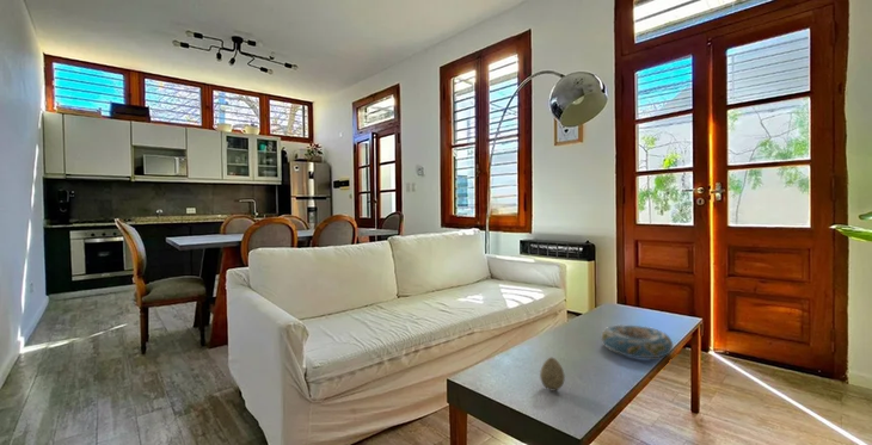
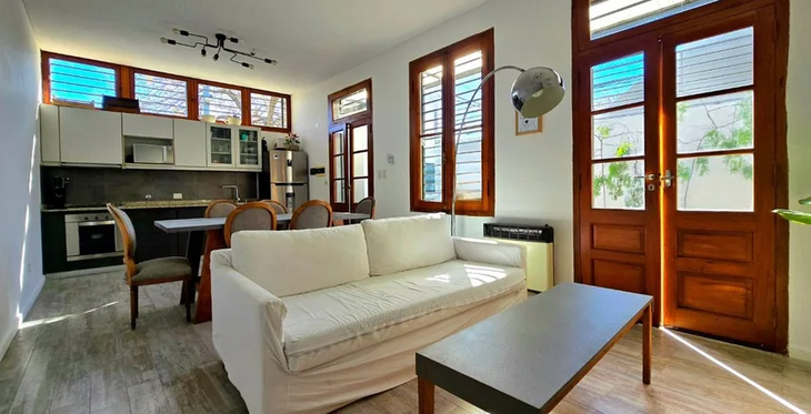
- decorative egg [539,357,566,393]
- decorative bowl [600,323,675,360]
